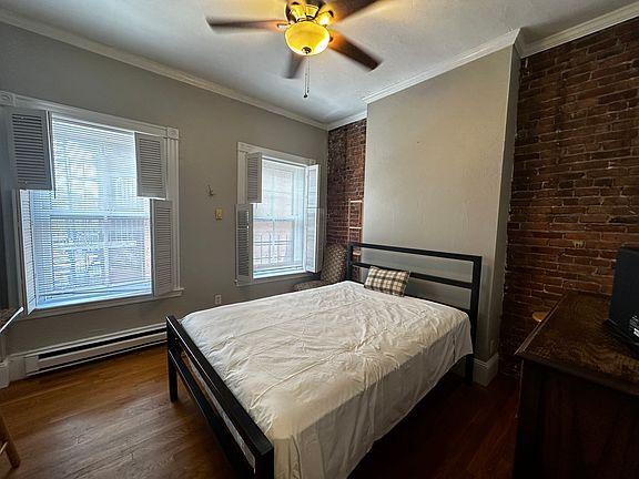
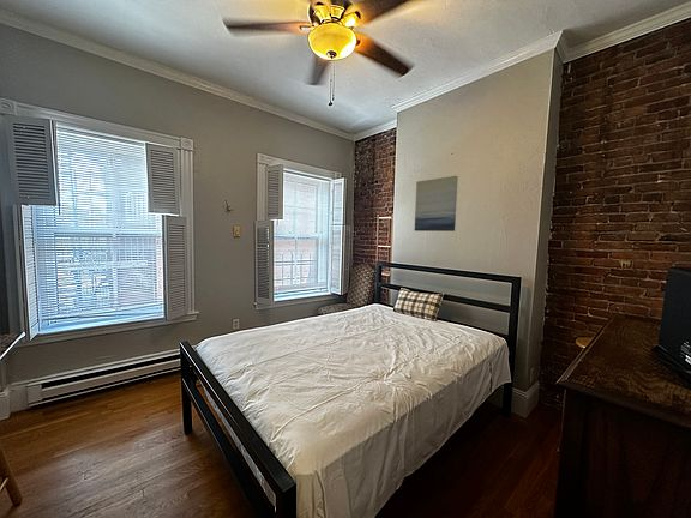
+ wall art [414,175,459,233]
